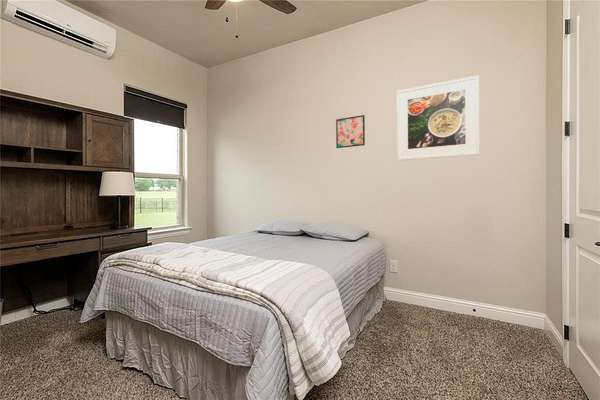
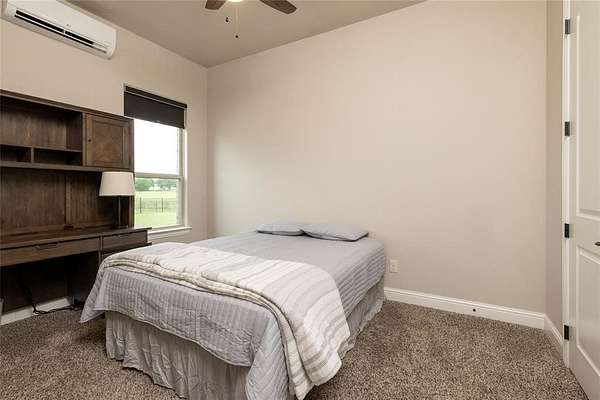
- wall art [335,114,366,149]
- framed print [396,74,480,162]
